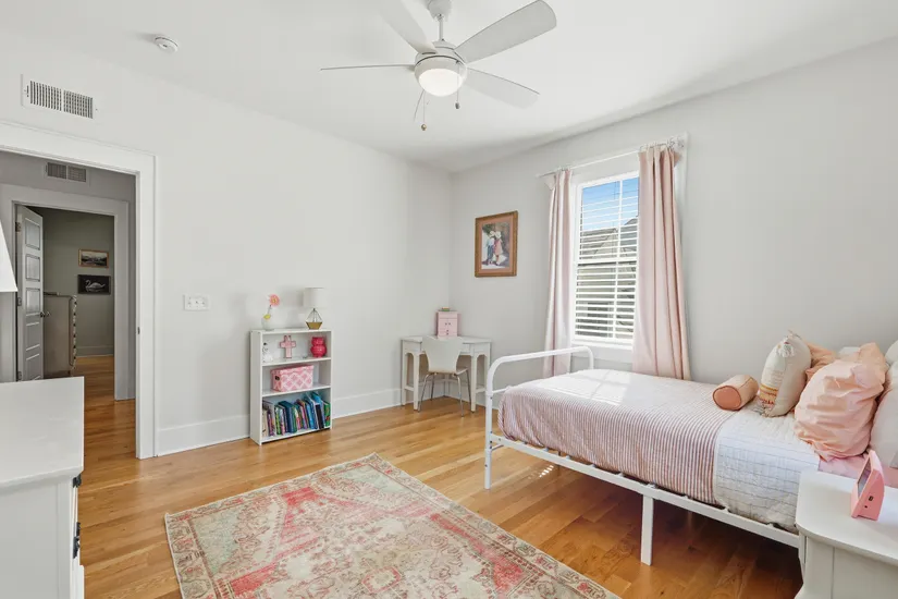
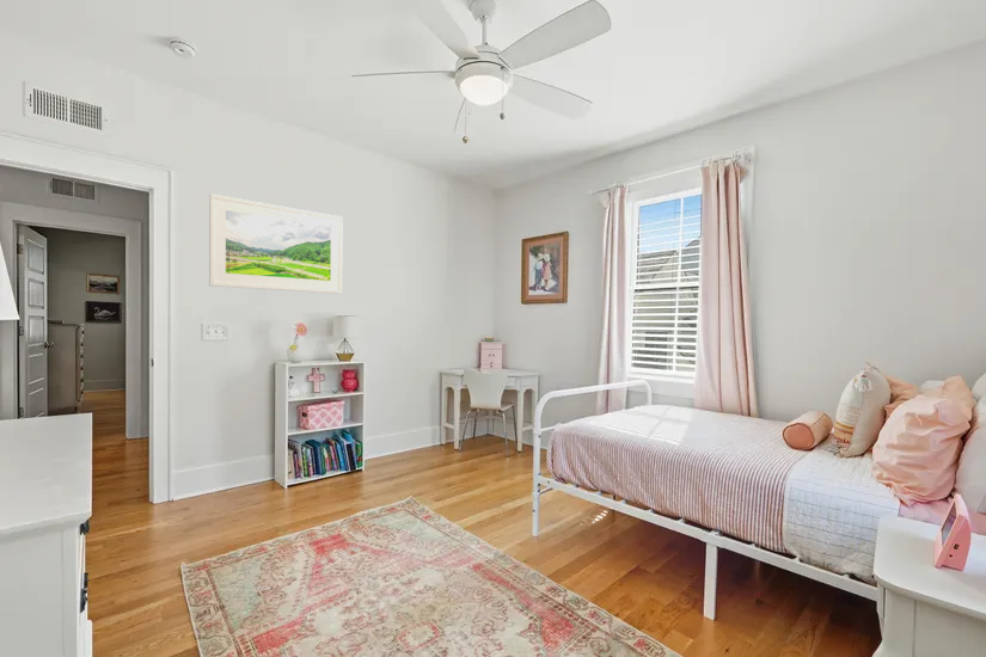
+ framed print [208,192,344,294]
